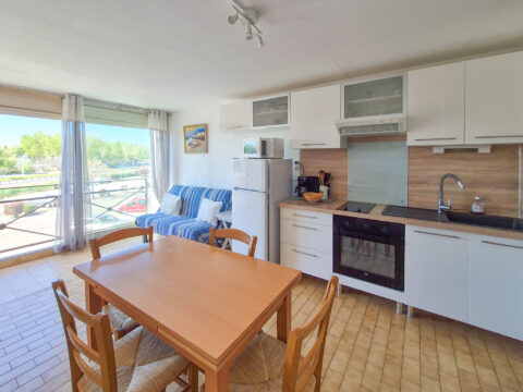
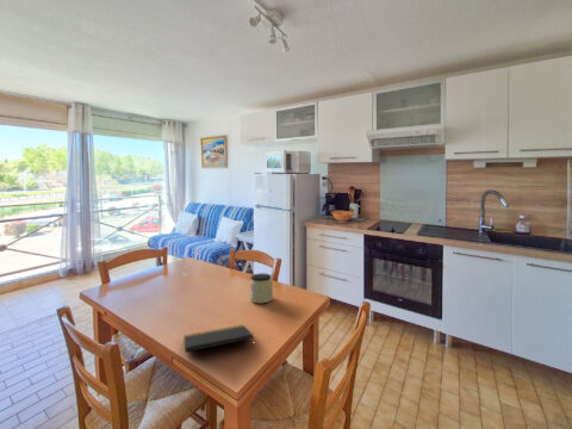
+ jar [249,272,274,304]
+ notepad [182,324,256,353]
